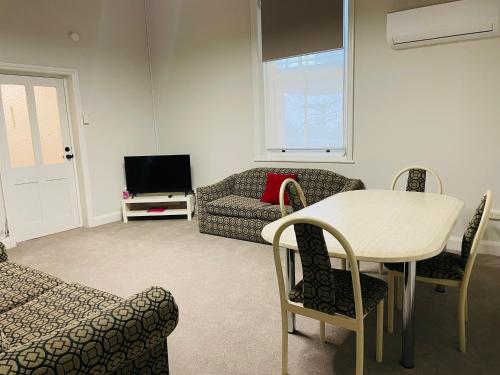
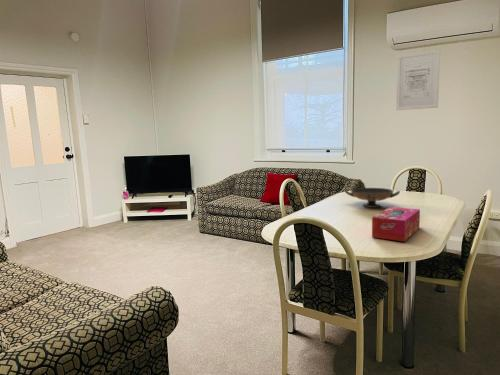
+ decorative bowl [344,187,401,209]
+ tissue box [371,206,421,242]
+ wall art [395,48,441,111]
